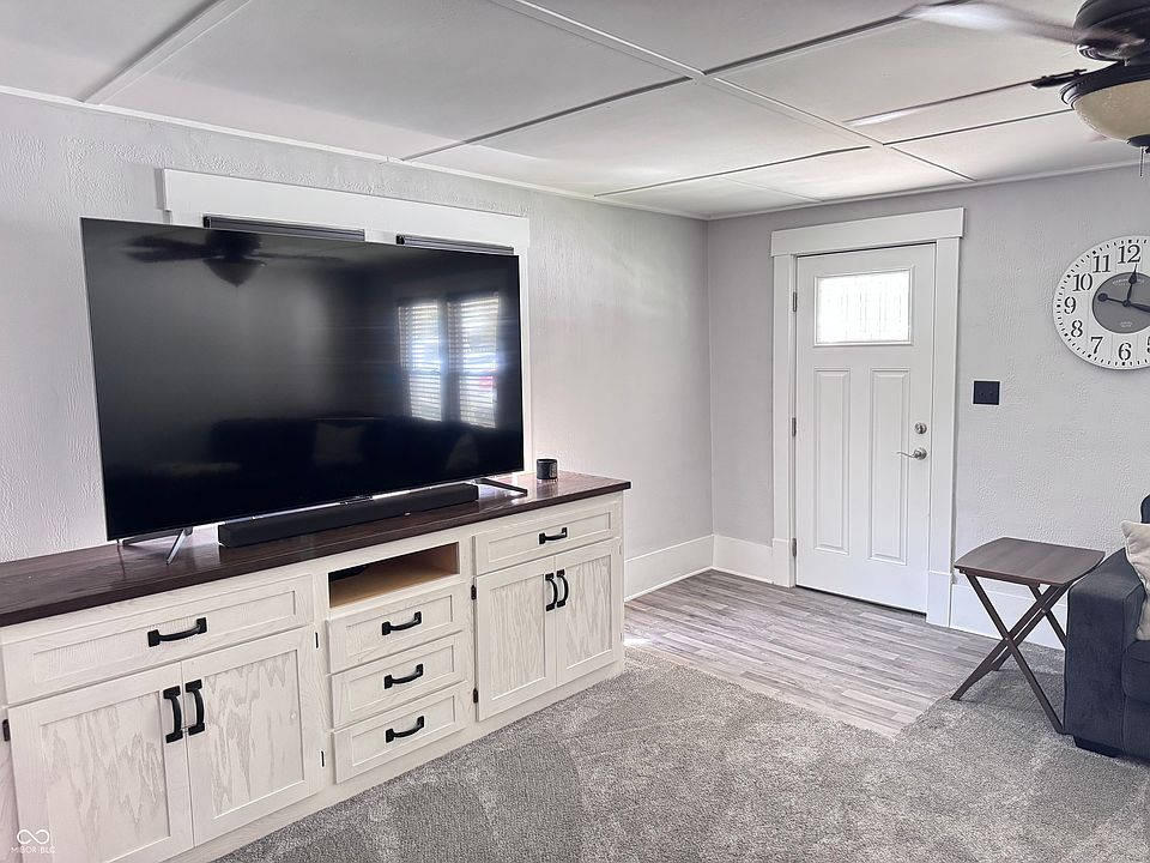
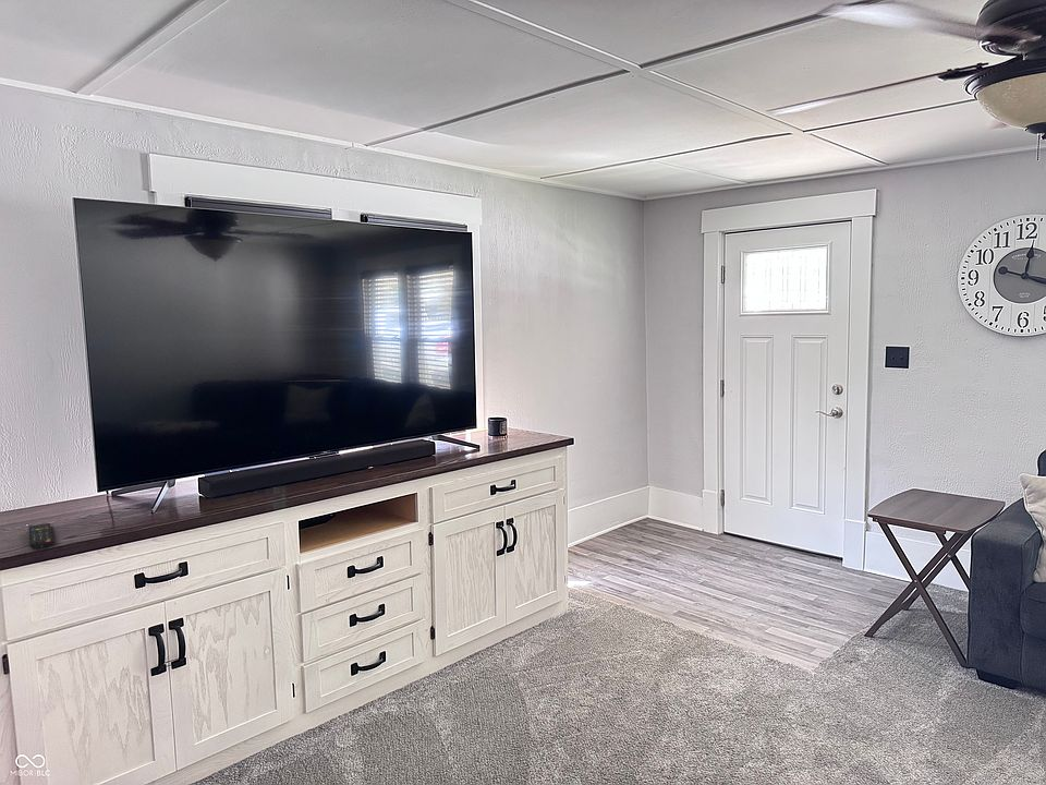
+ remote control [27,522,54,550]
